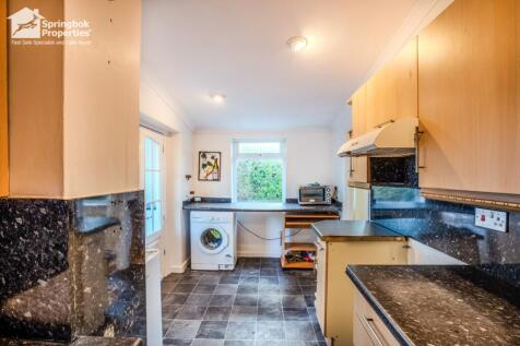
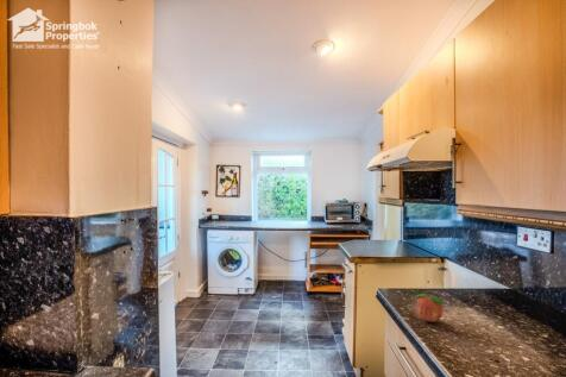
+ fruit [415,291,445,323]
